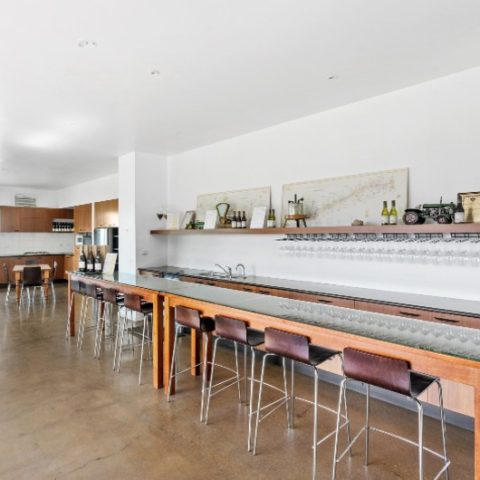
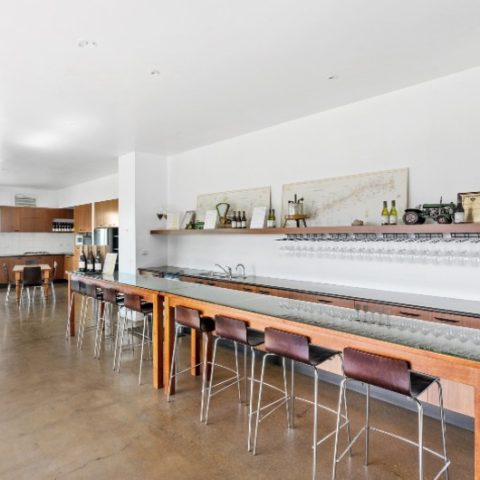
+ wine glass [354,303,392,327]
